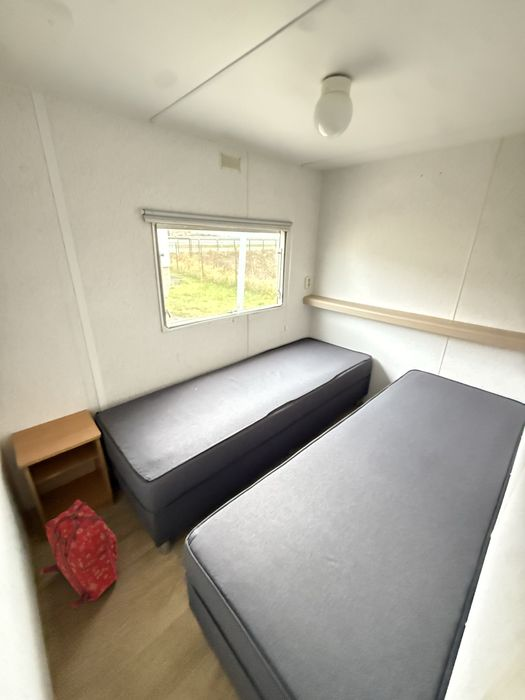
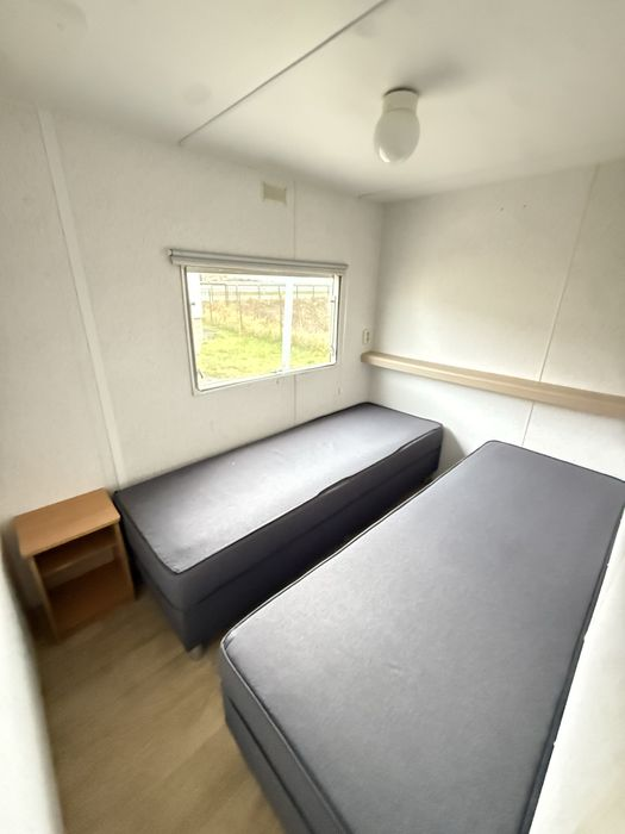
- backpack [40,498,120,609]
